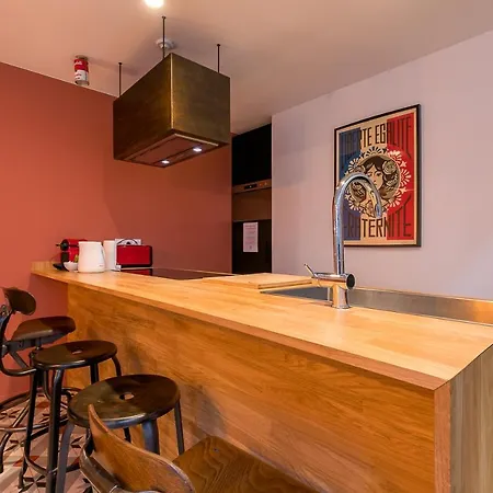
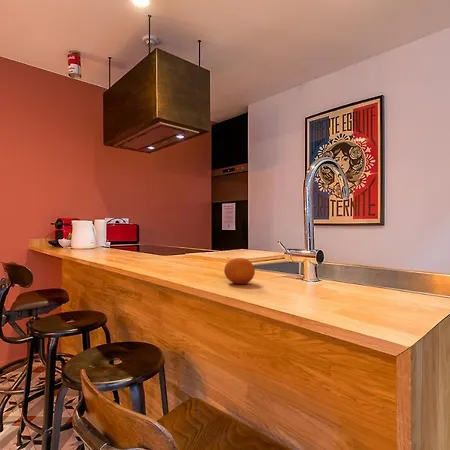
+ fruit [223,257,256,285]
